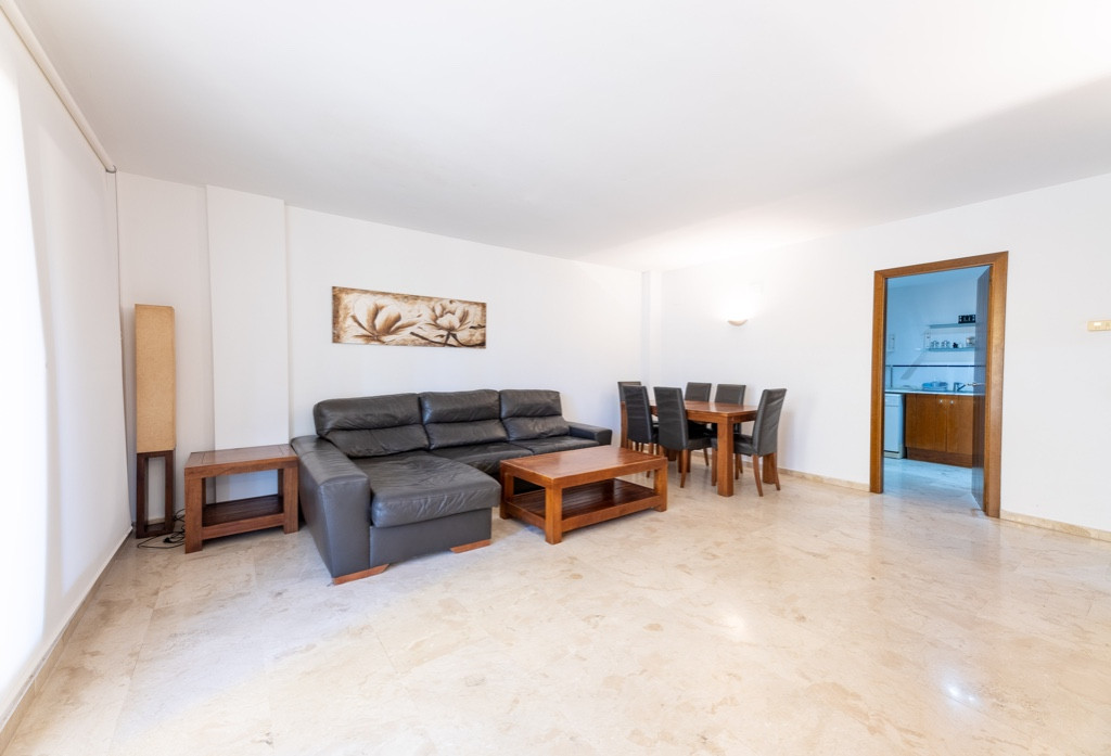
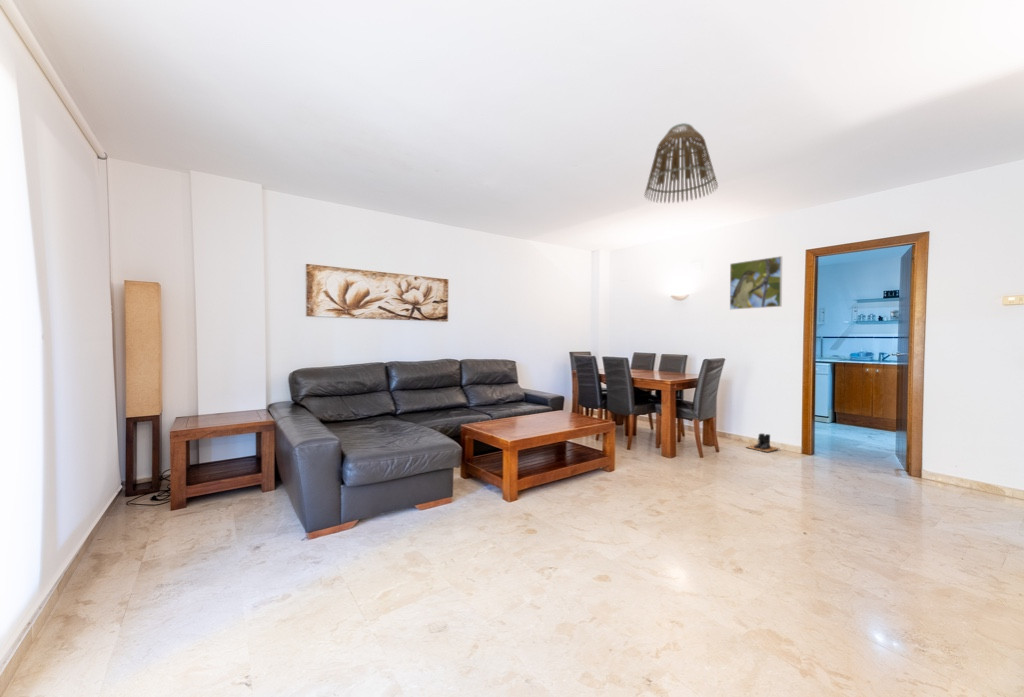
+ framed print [729,255,783,311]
+ lamp shade [643,122,719,204]
+ boots [745,432,781,453]
